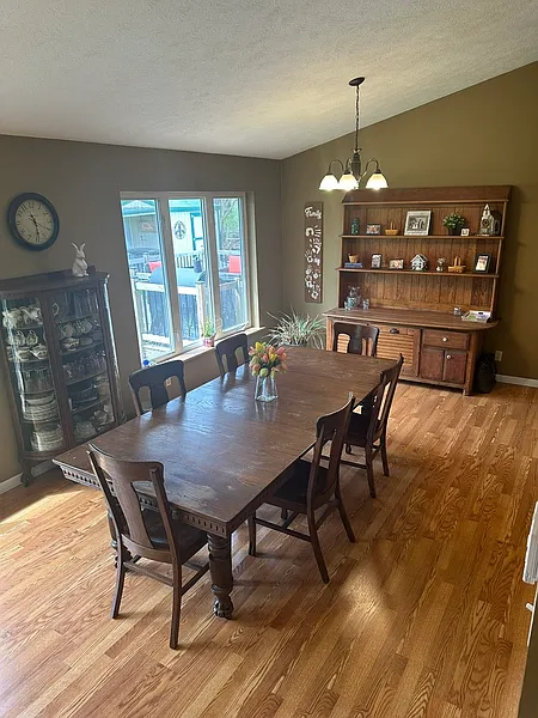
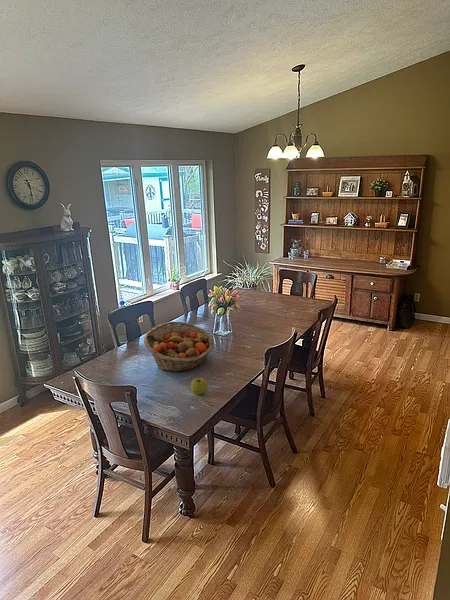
+ fruit basket [143,321,215,373]
+ apple [190,377,209,396]
